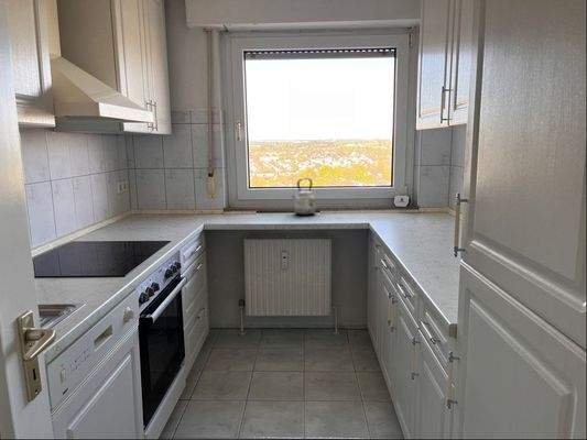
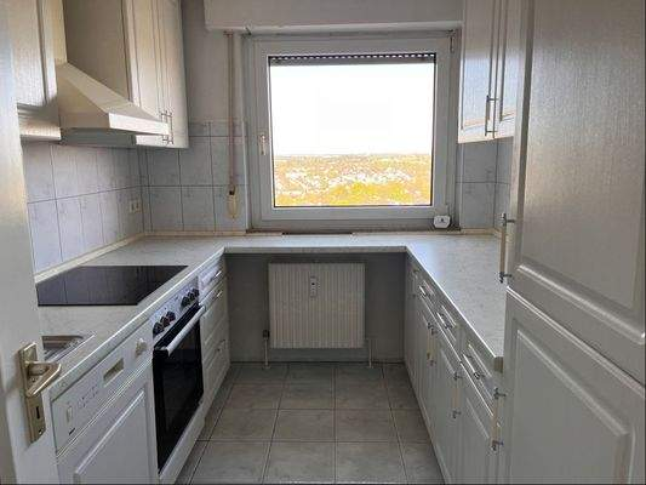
- kettle [291,177,316,217]
